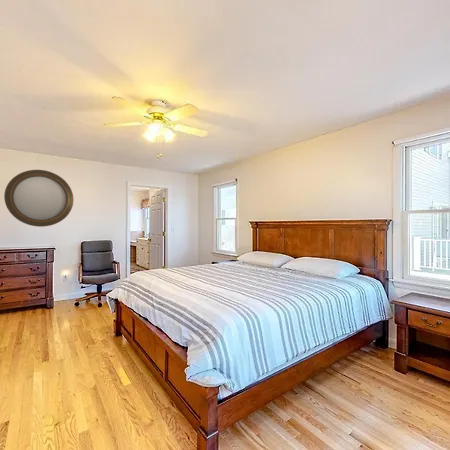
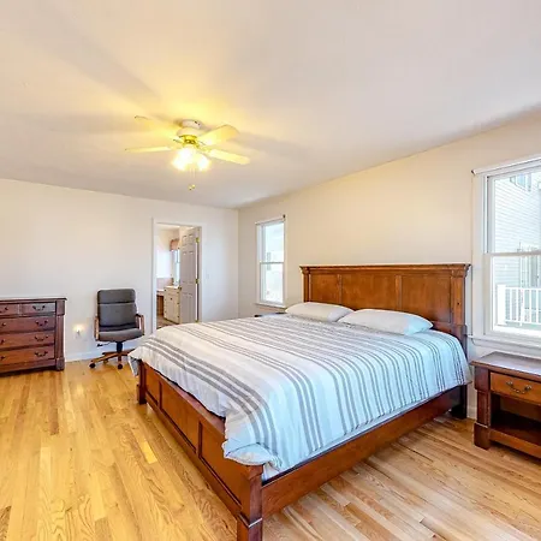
- home mirror [3,169,75,228]
